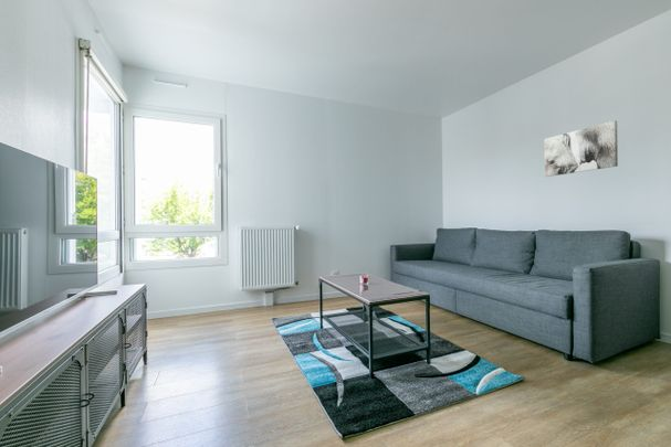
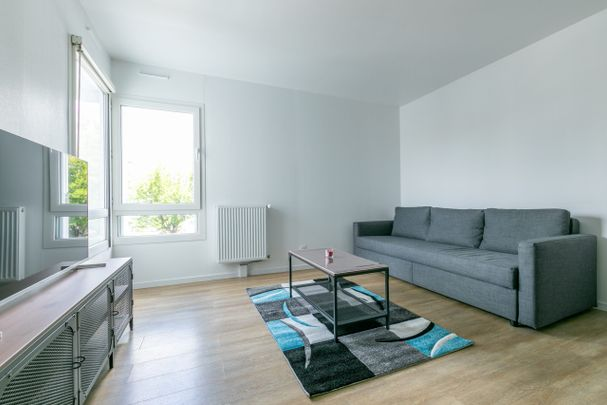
- wall art [544,119,619,178]
